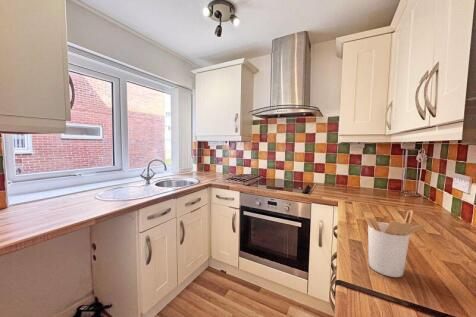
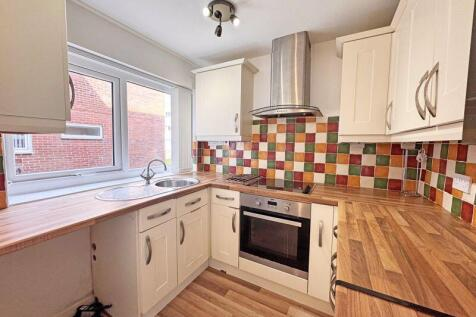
- utensil holder [363,209,428,278]
